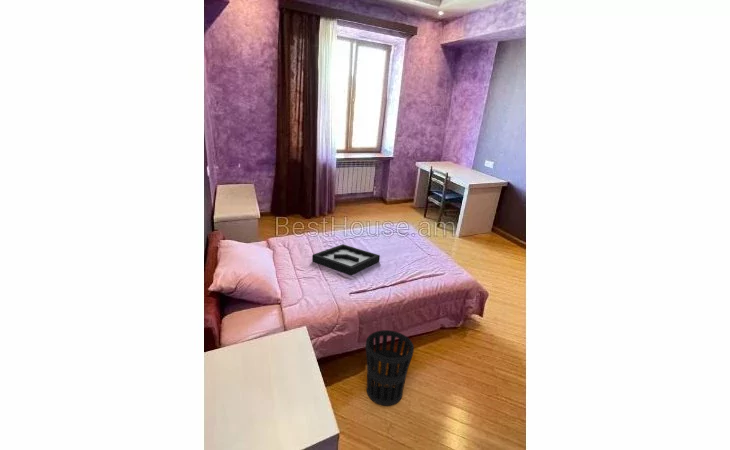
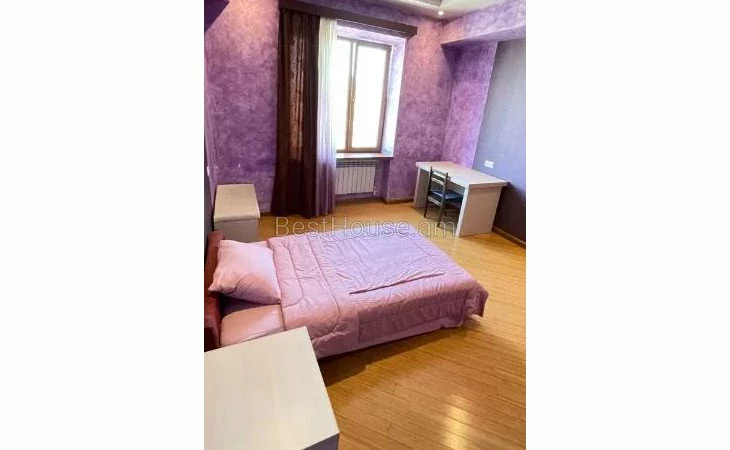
- wastebasket [365,329,415,407]
- decorative tray [311,243,381,276]
